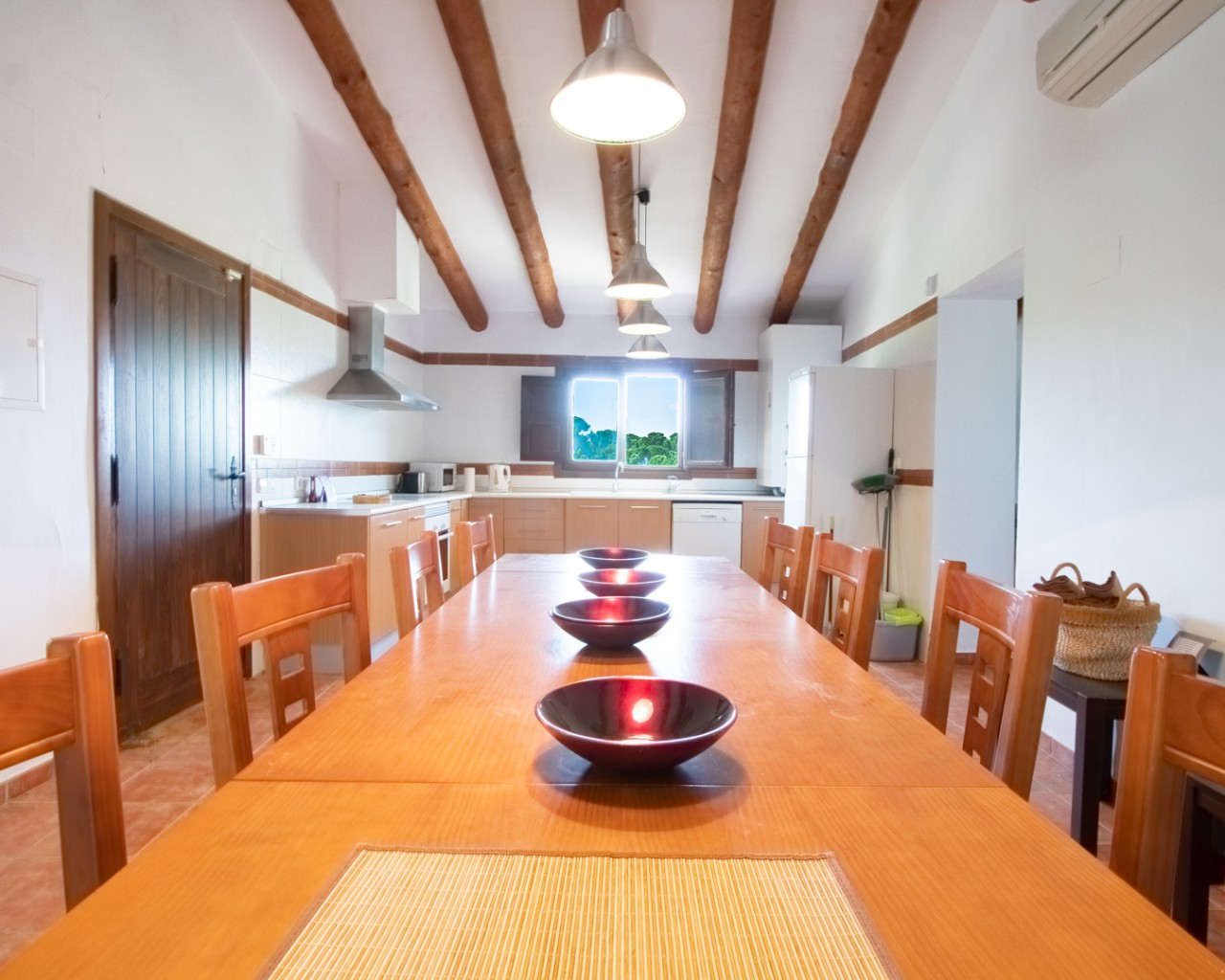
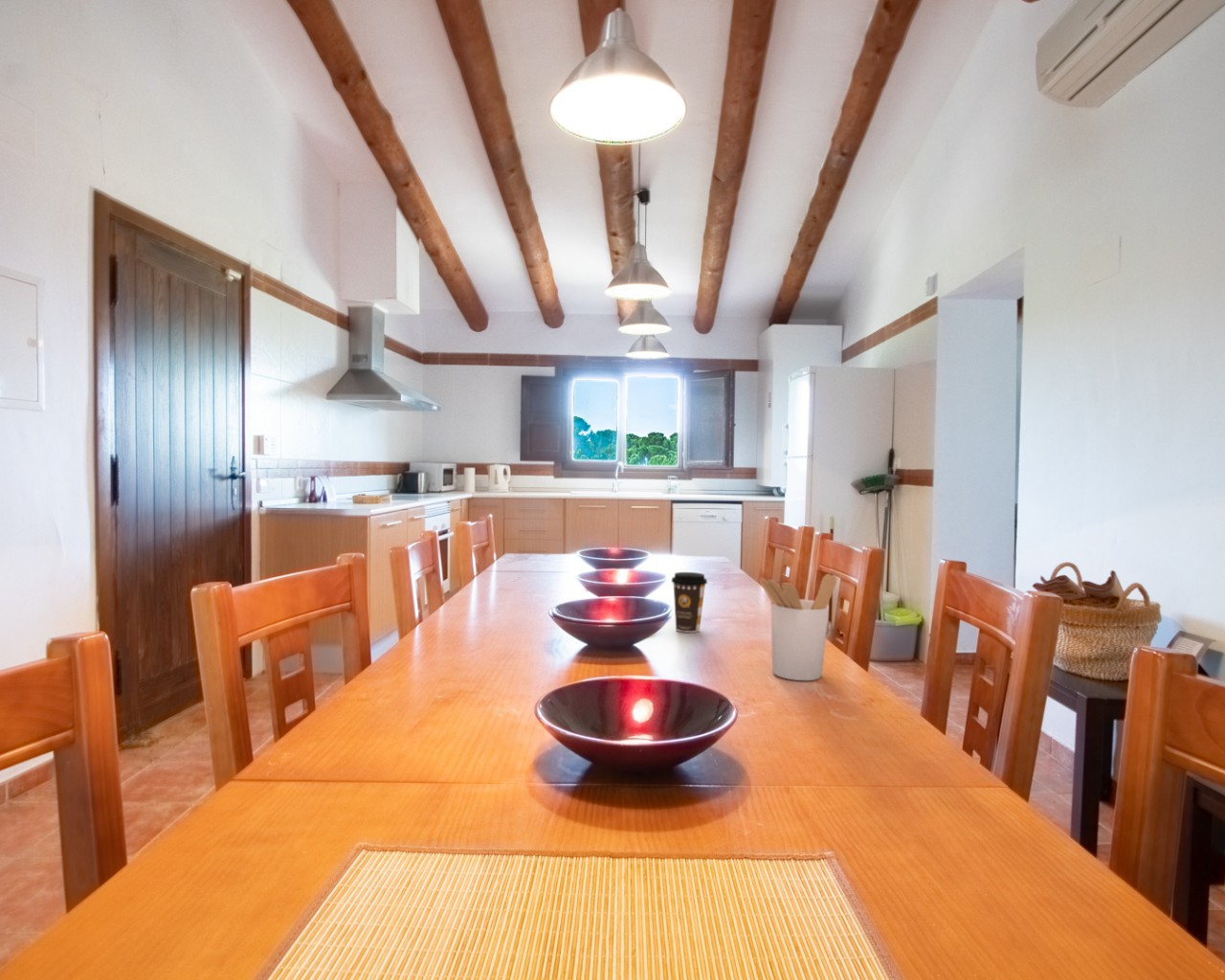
+ coffee cup [670,571,708,634]
+ utensil holder [759,573,837,681]
